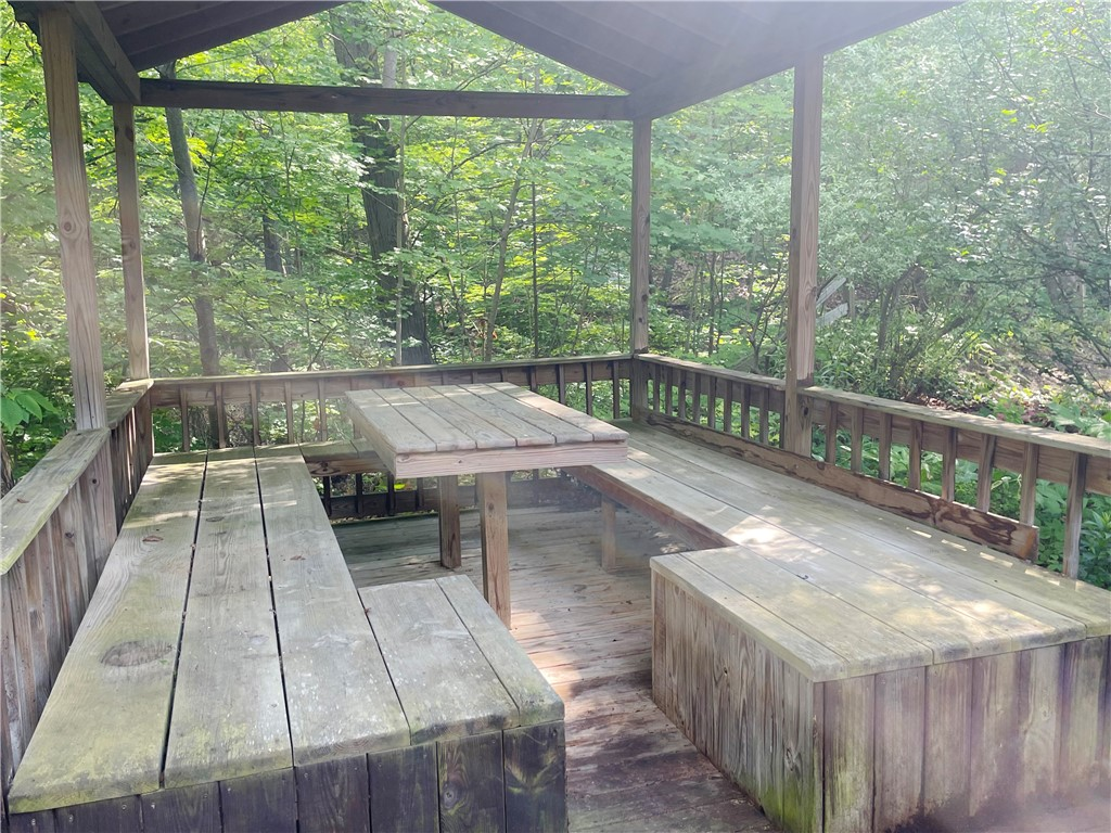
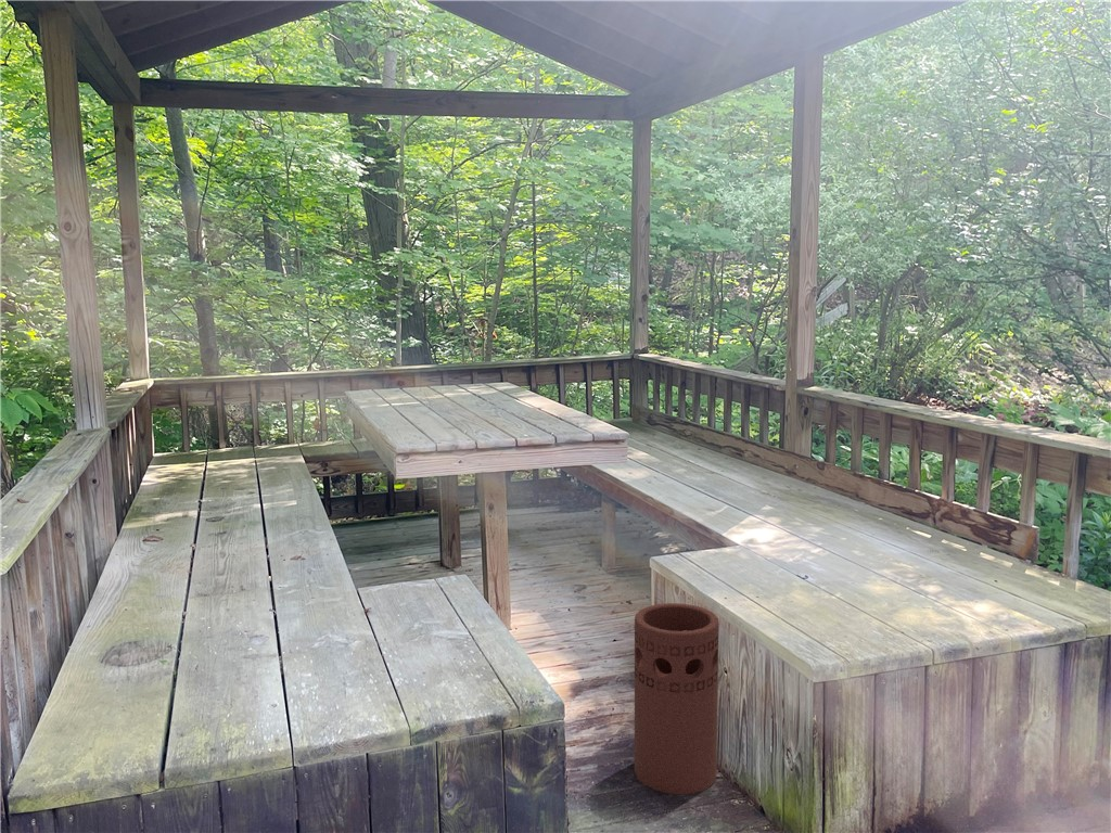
+ trash can [634,602,720,795]
